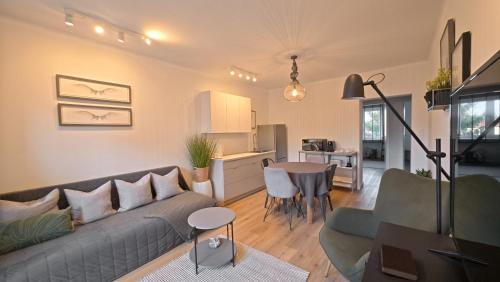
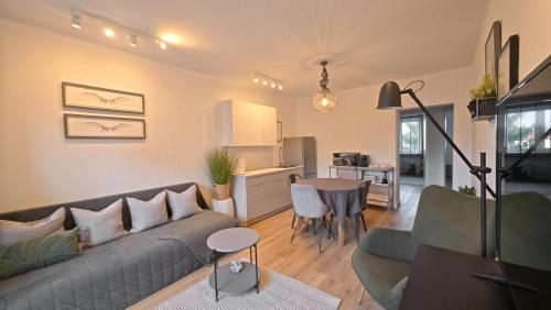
- book [380,243,419,282]
